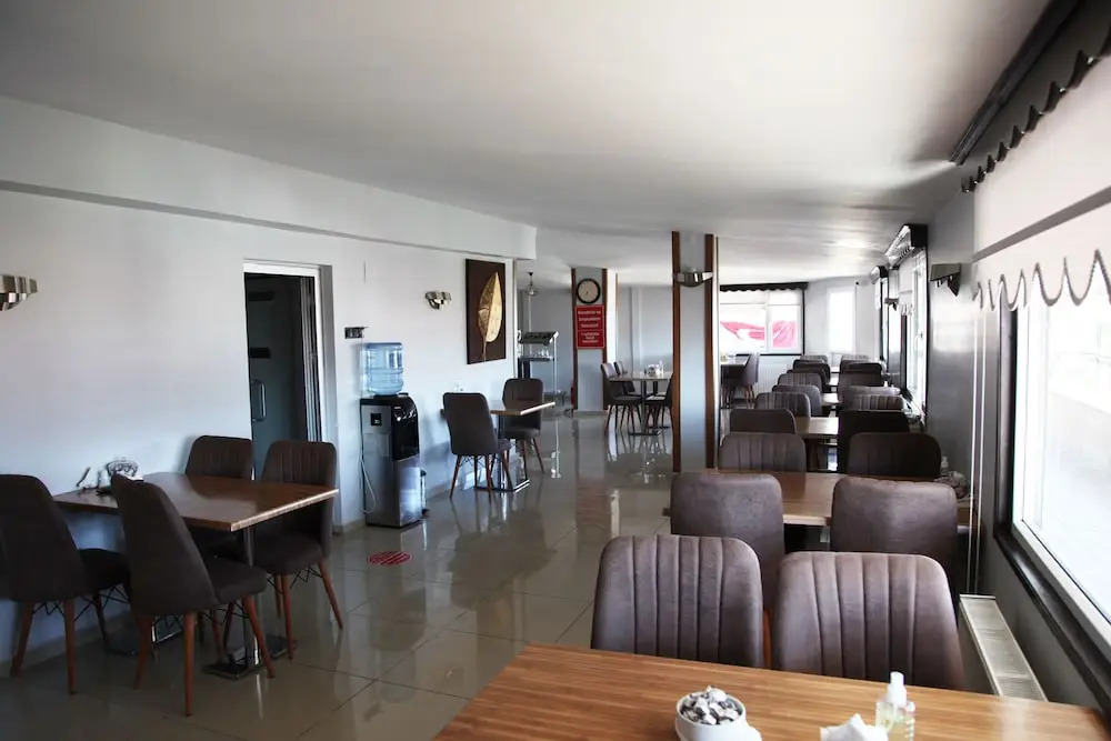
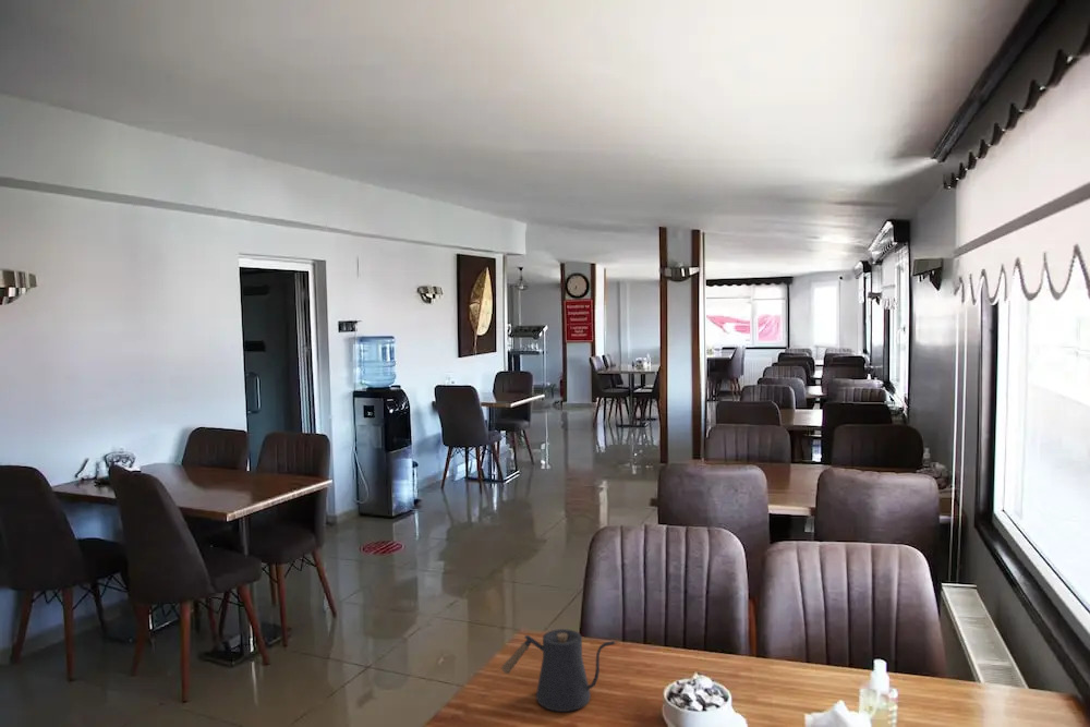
+ kettle [500,628,617,713]
